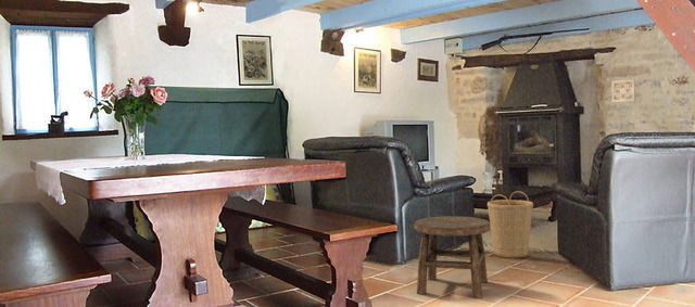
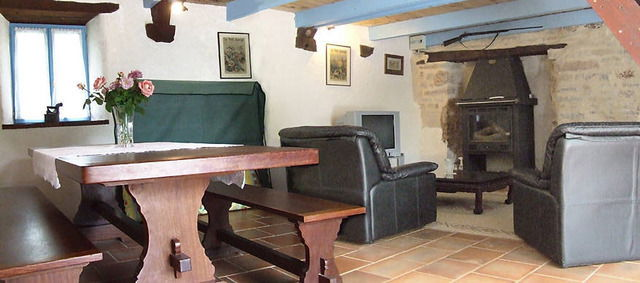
- stool [413,215,491,299]
- wall ornament [610,78,636,104]
- basket [486,190,534,258]
